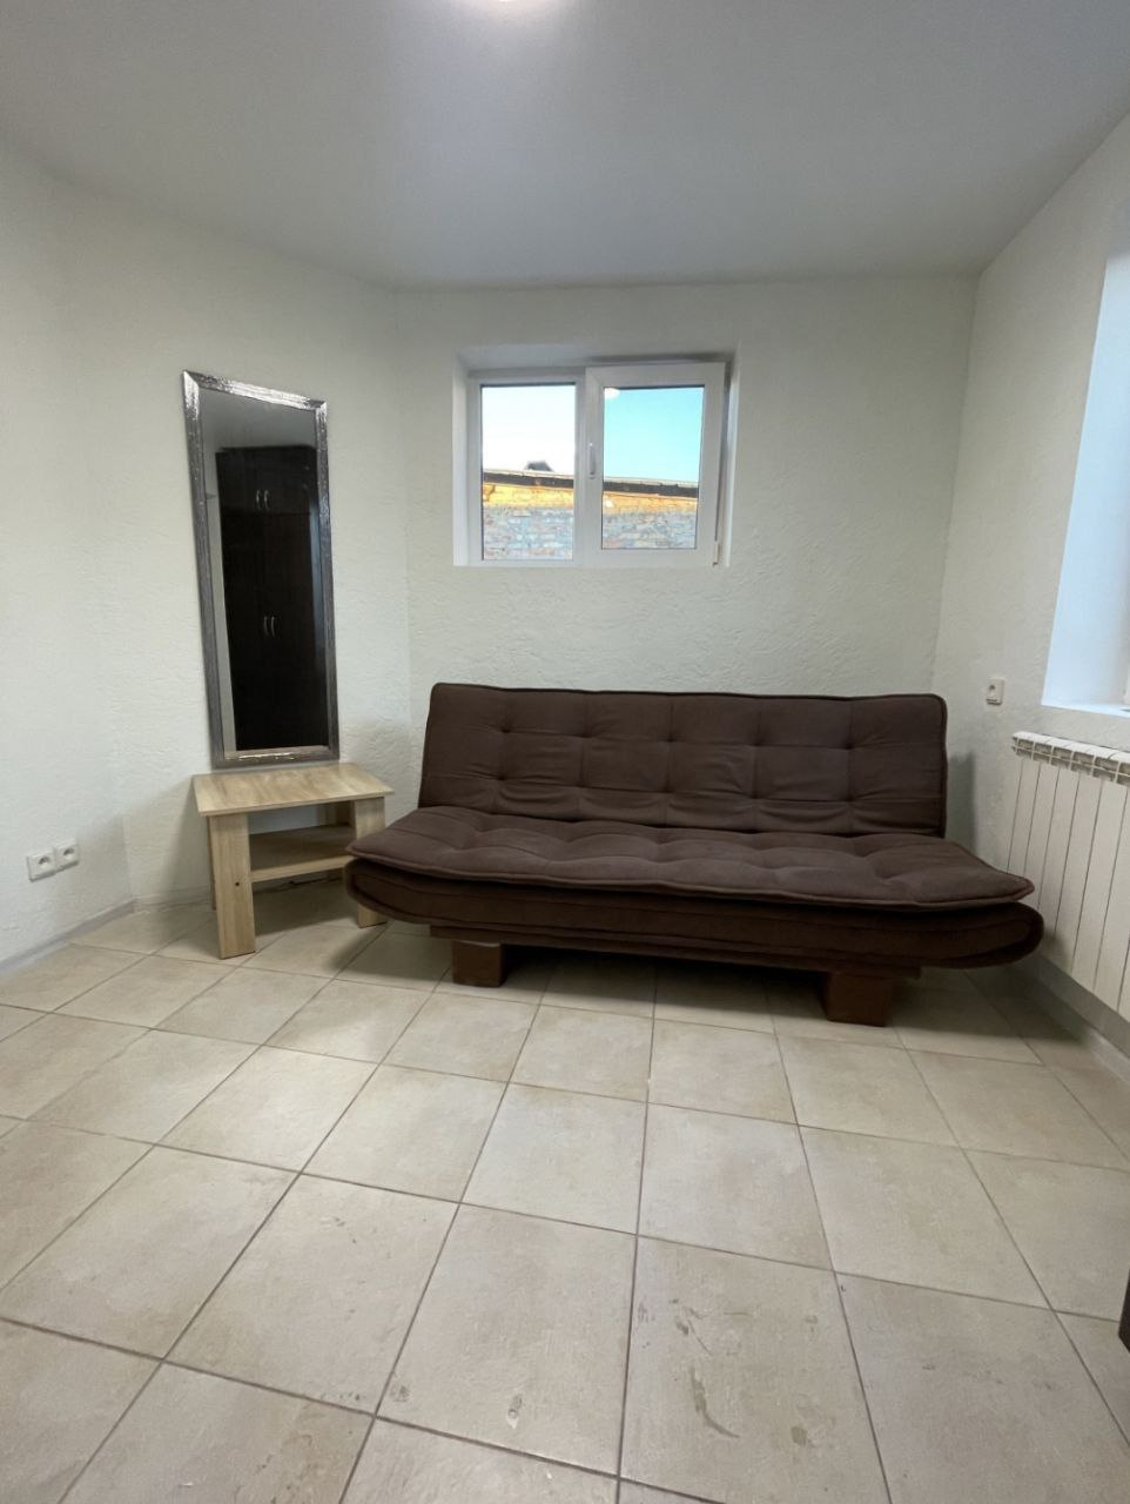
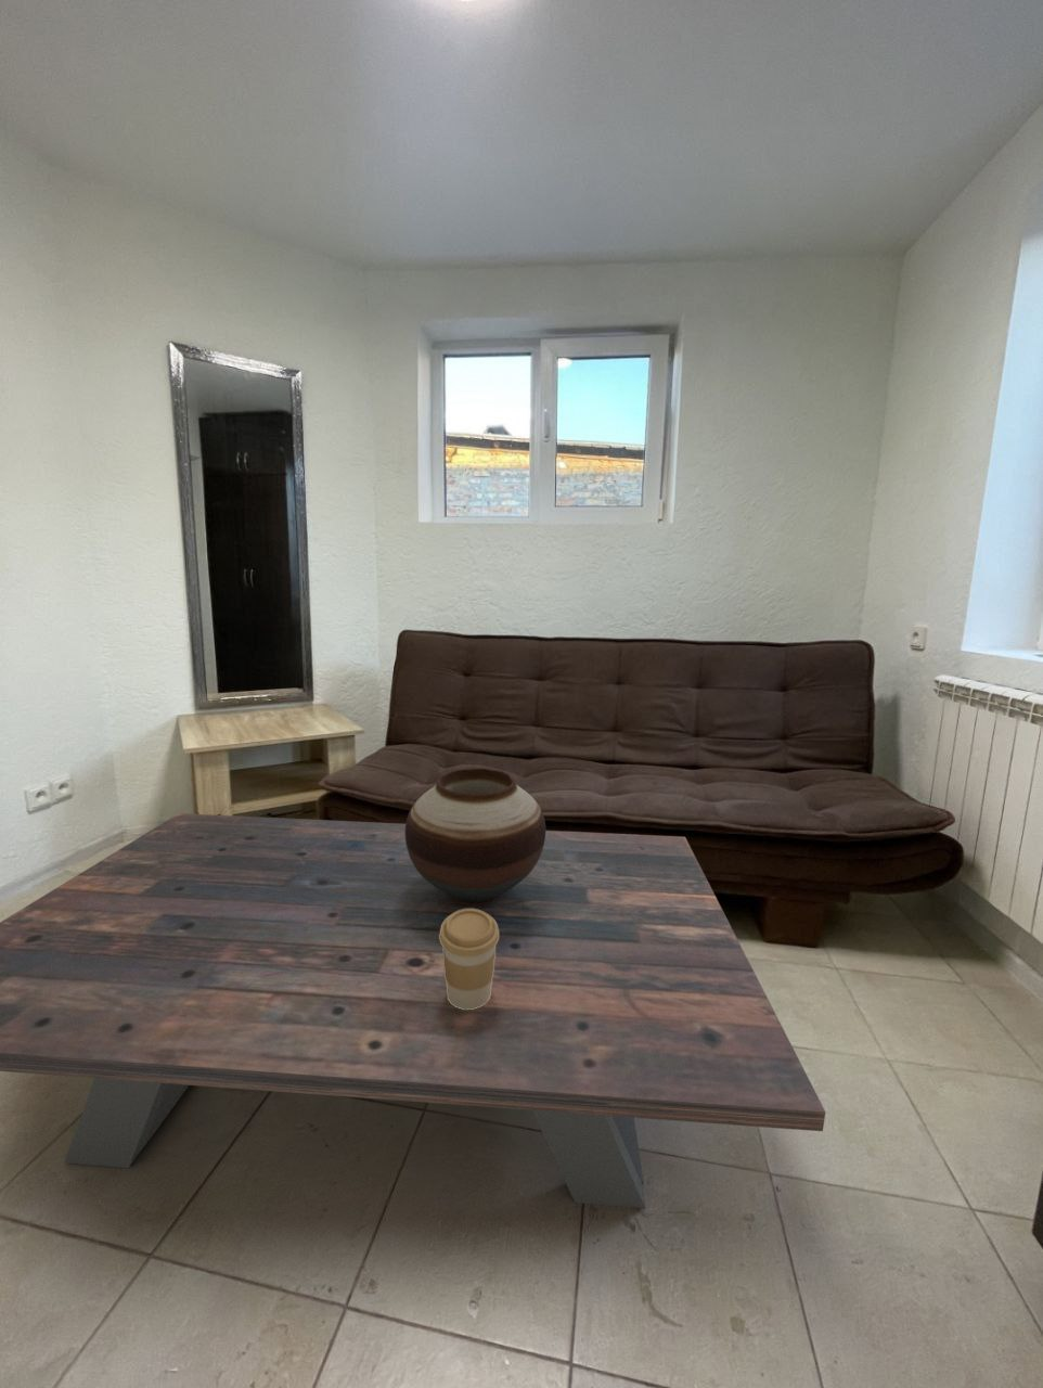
+ coffee cup [439,908,498,1010]
+ vase [404,767,547,905]
+ coffee table [0,812,826,1209]
